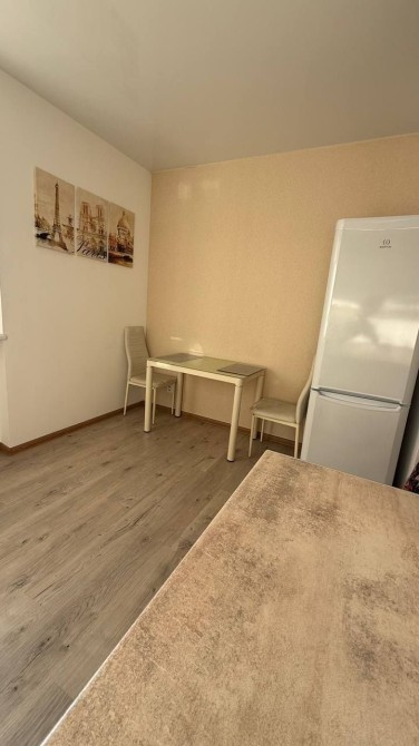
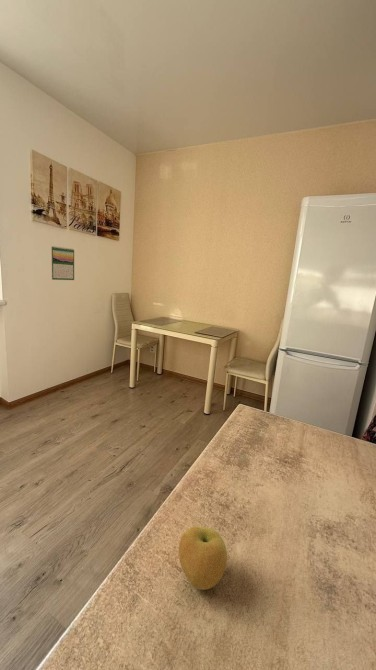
+ calendar [50,245,75,281]
+ apple [178,525,228,591]
